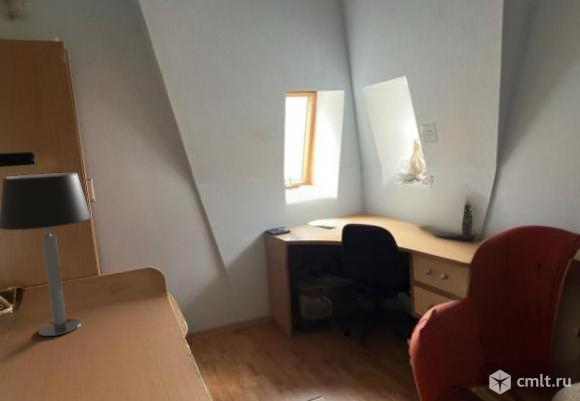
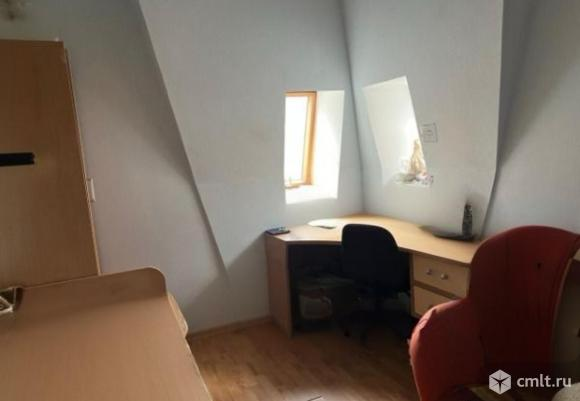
- table lamp [0,171,92,337]
